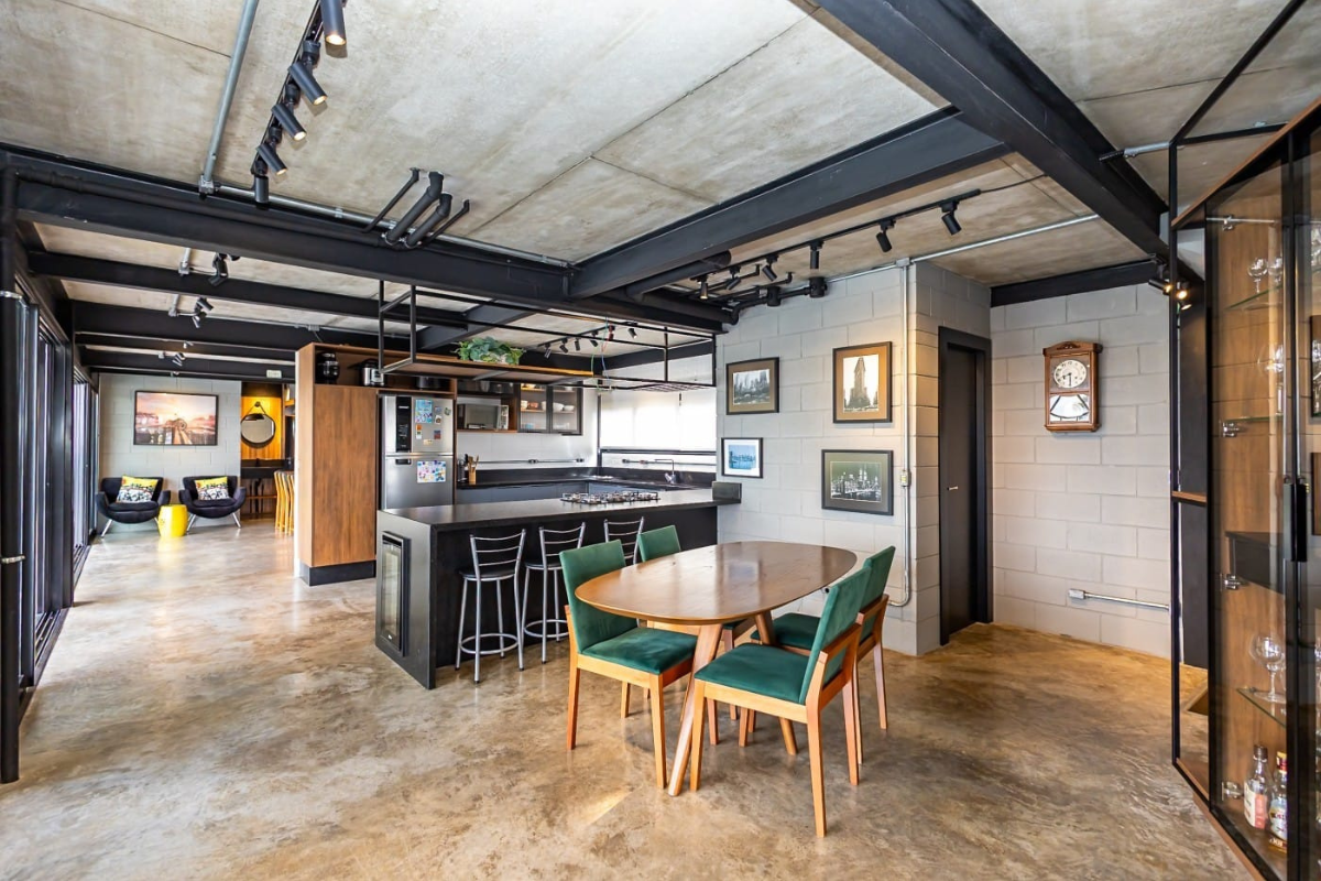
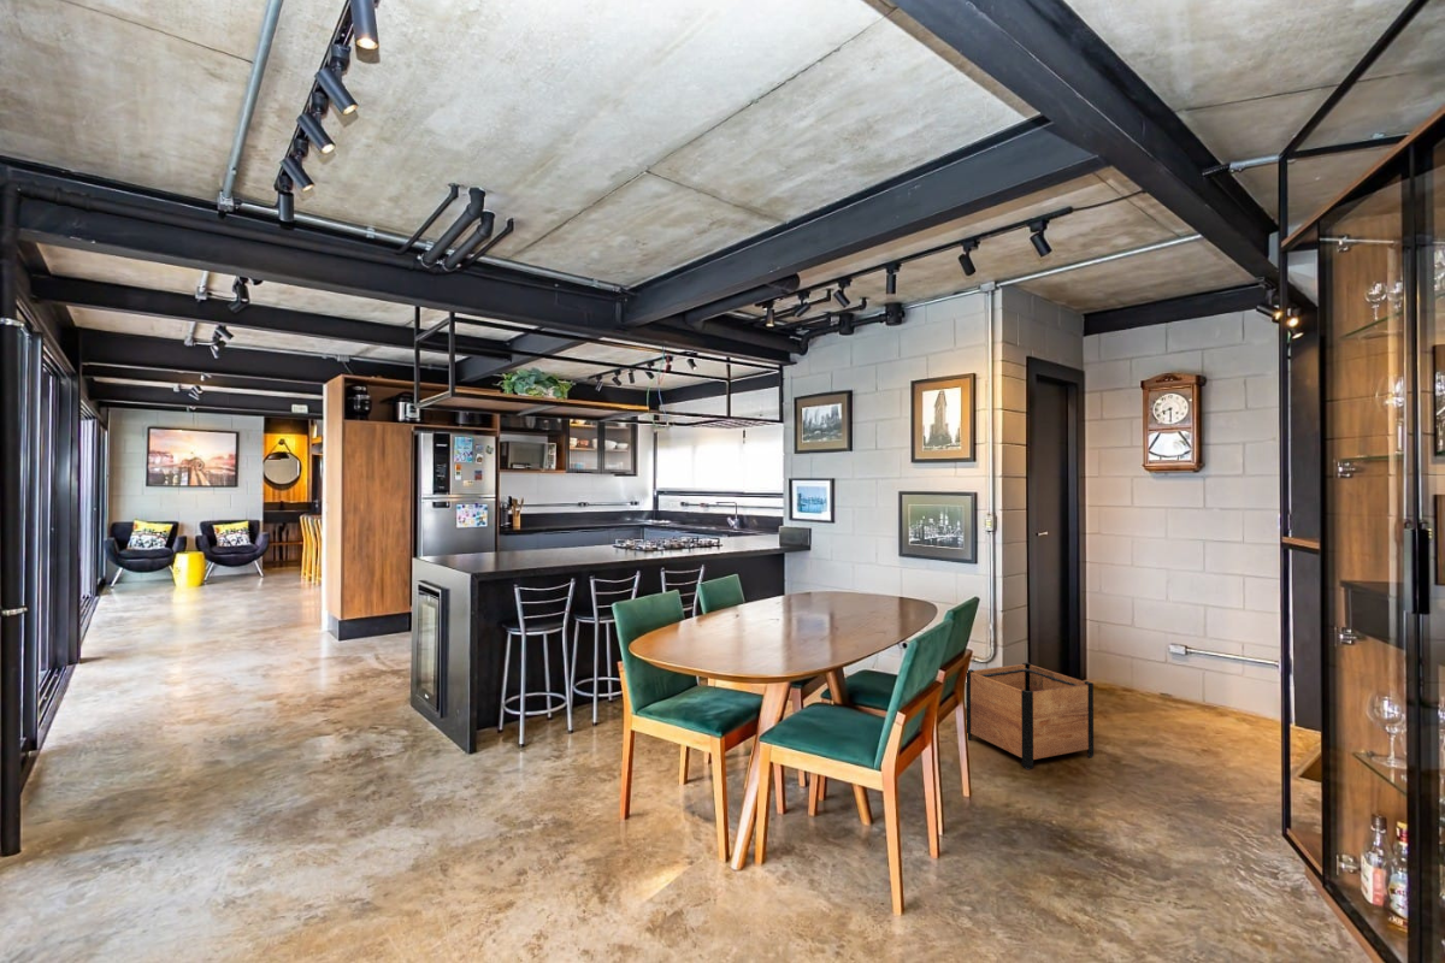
+ planter [965,662,1095,770]
